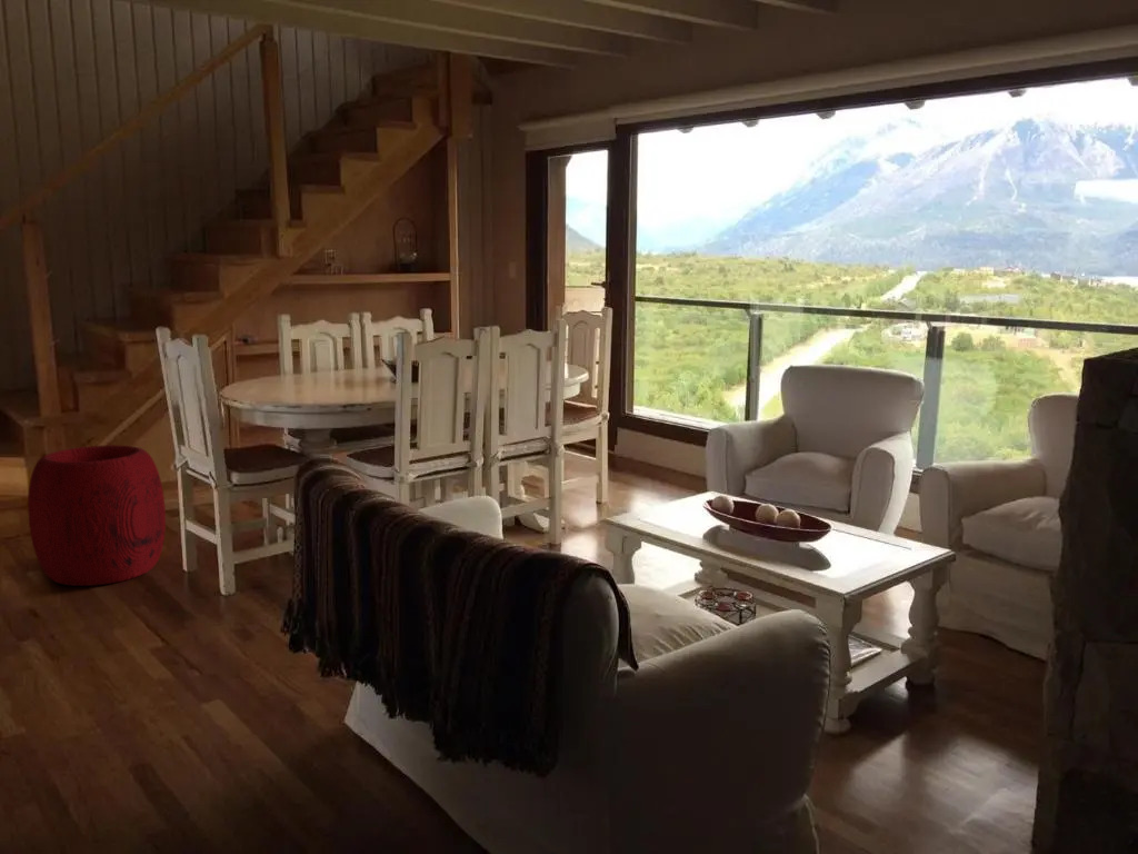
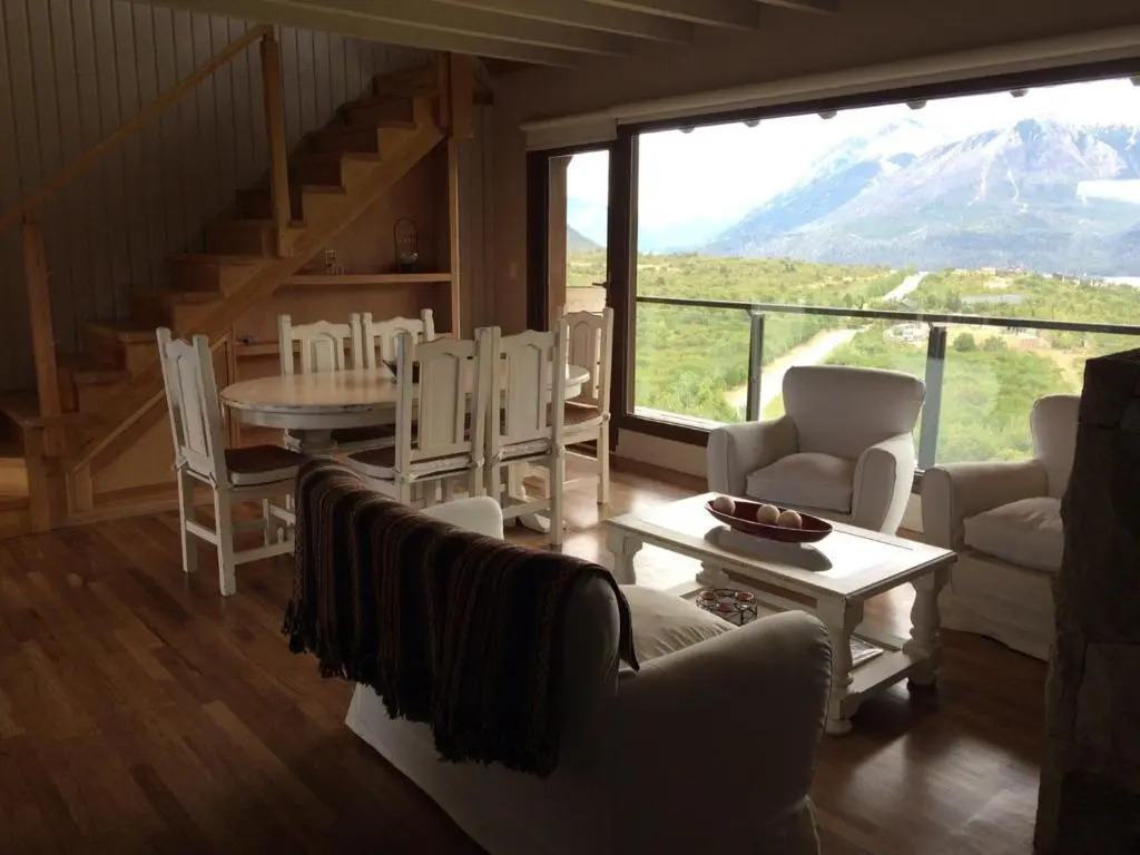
- pouf [27,444,167,587]
